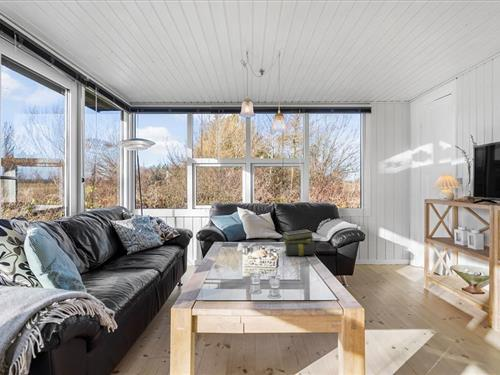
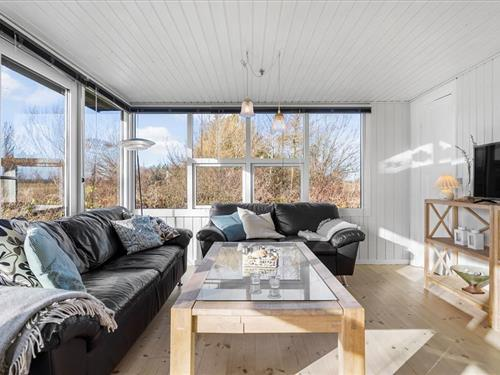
- stack of books [281,229,317,257]
